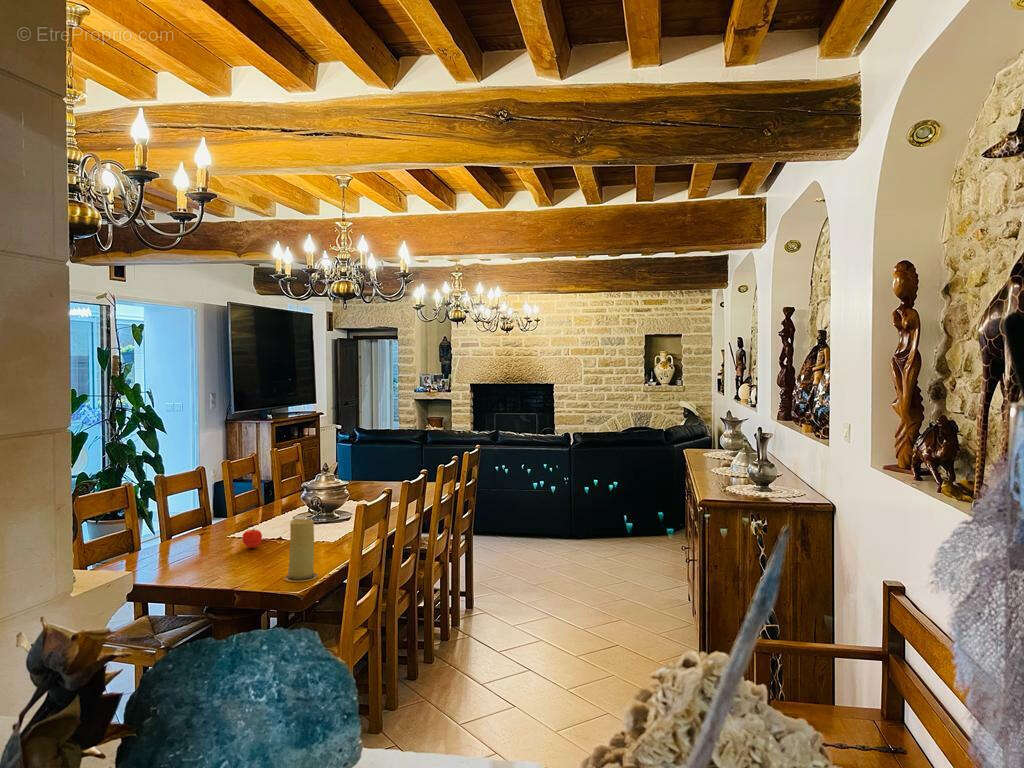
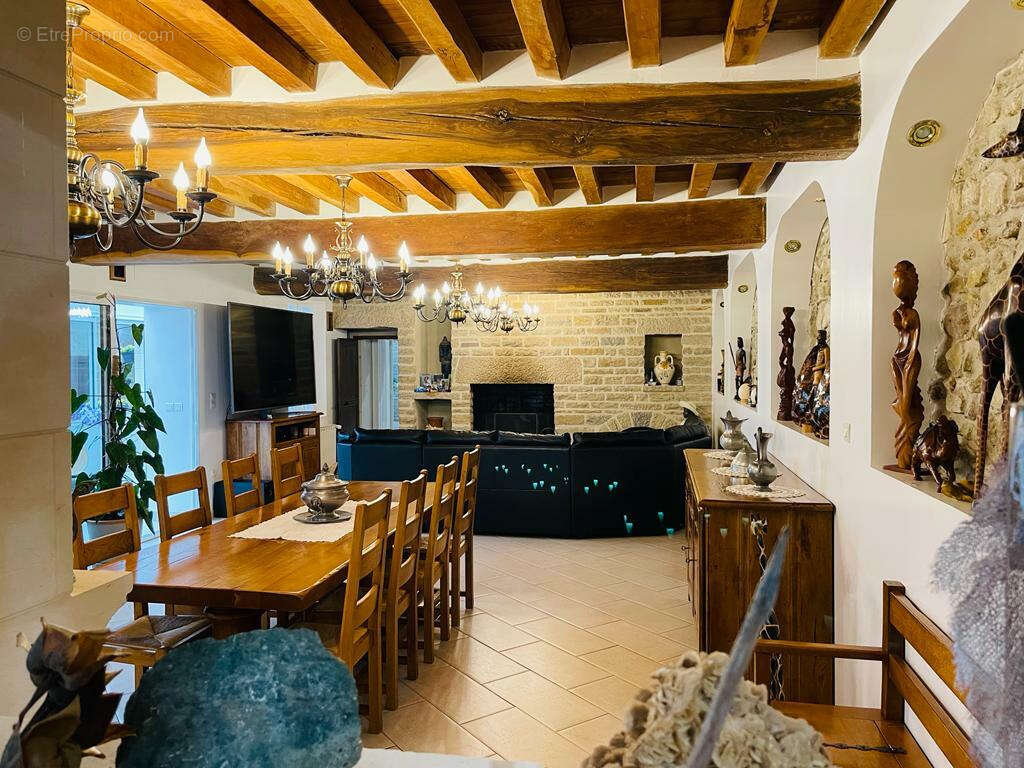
- fruit [241,528,263,549]
- candle [283,518,319,583]
